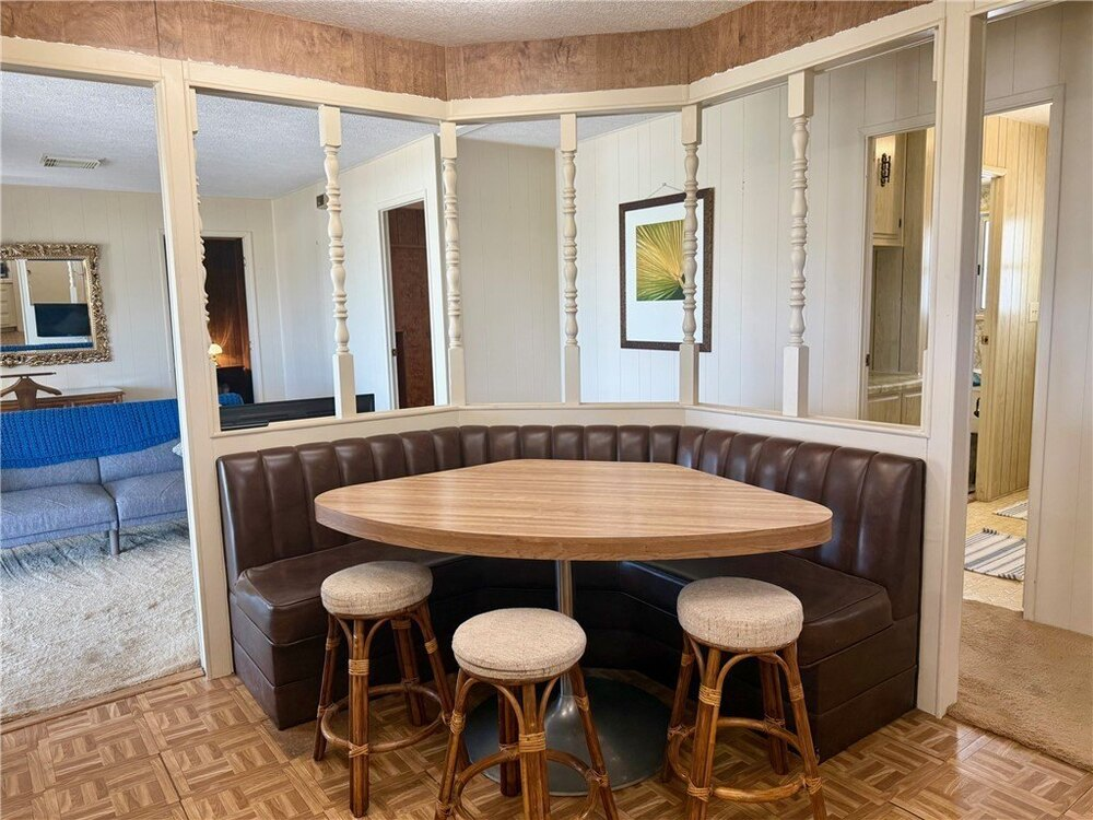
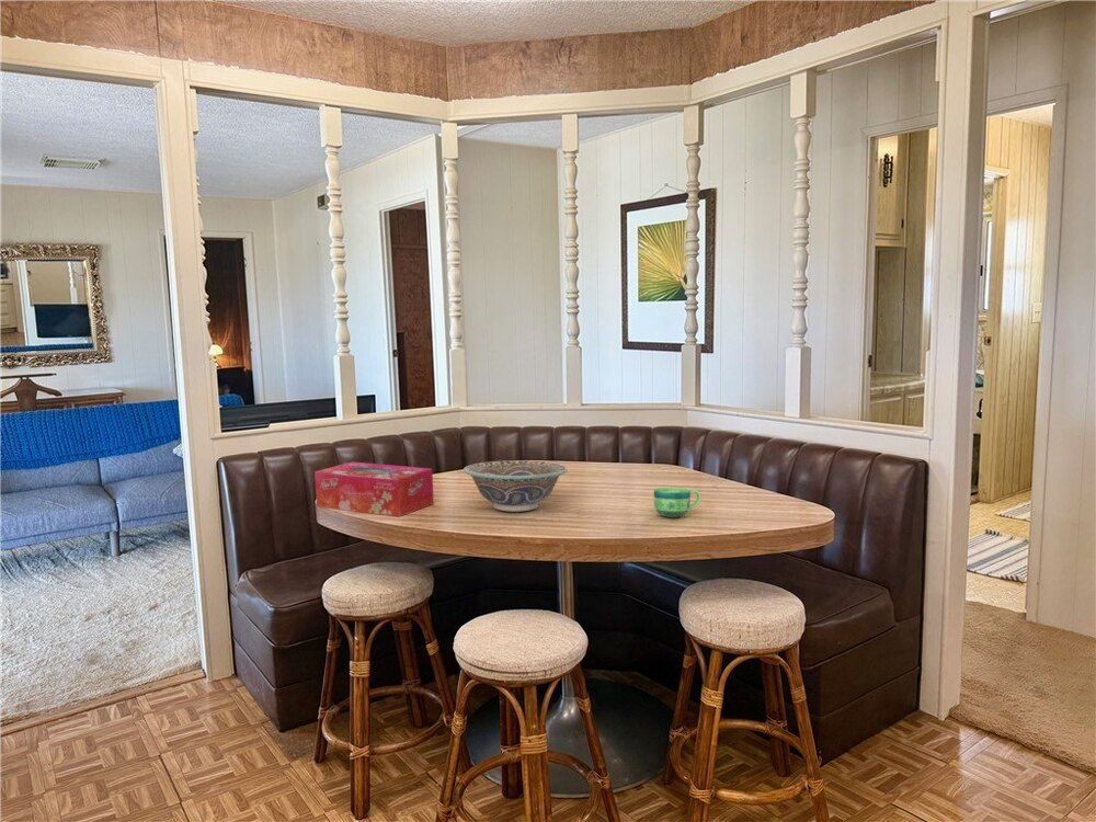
+ decorative bowl [463,459,569,513]
+ cup [653,487,701,518]
+ tissue box [313,461,435,517]
